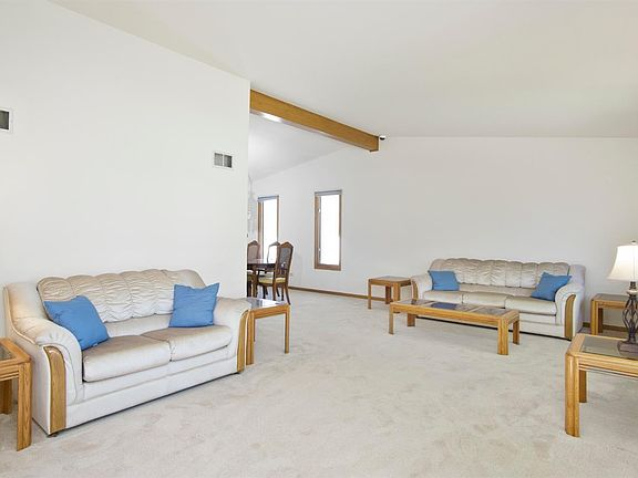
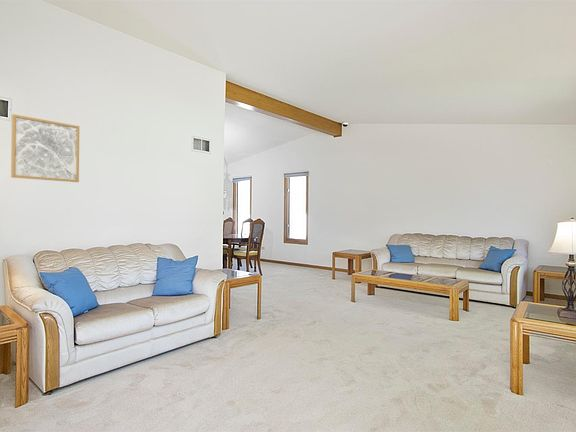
+ wall art [10,113,80,183]
